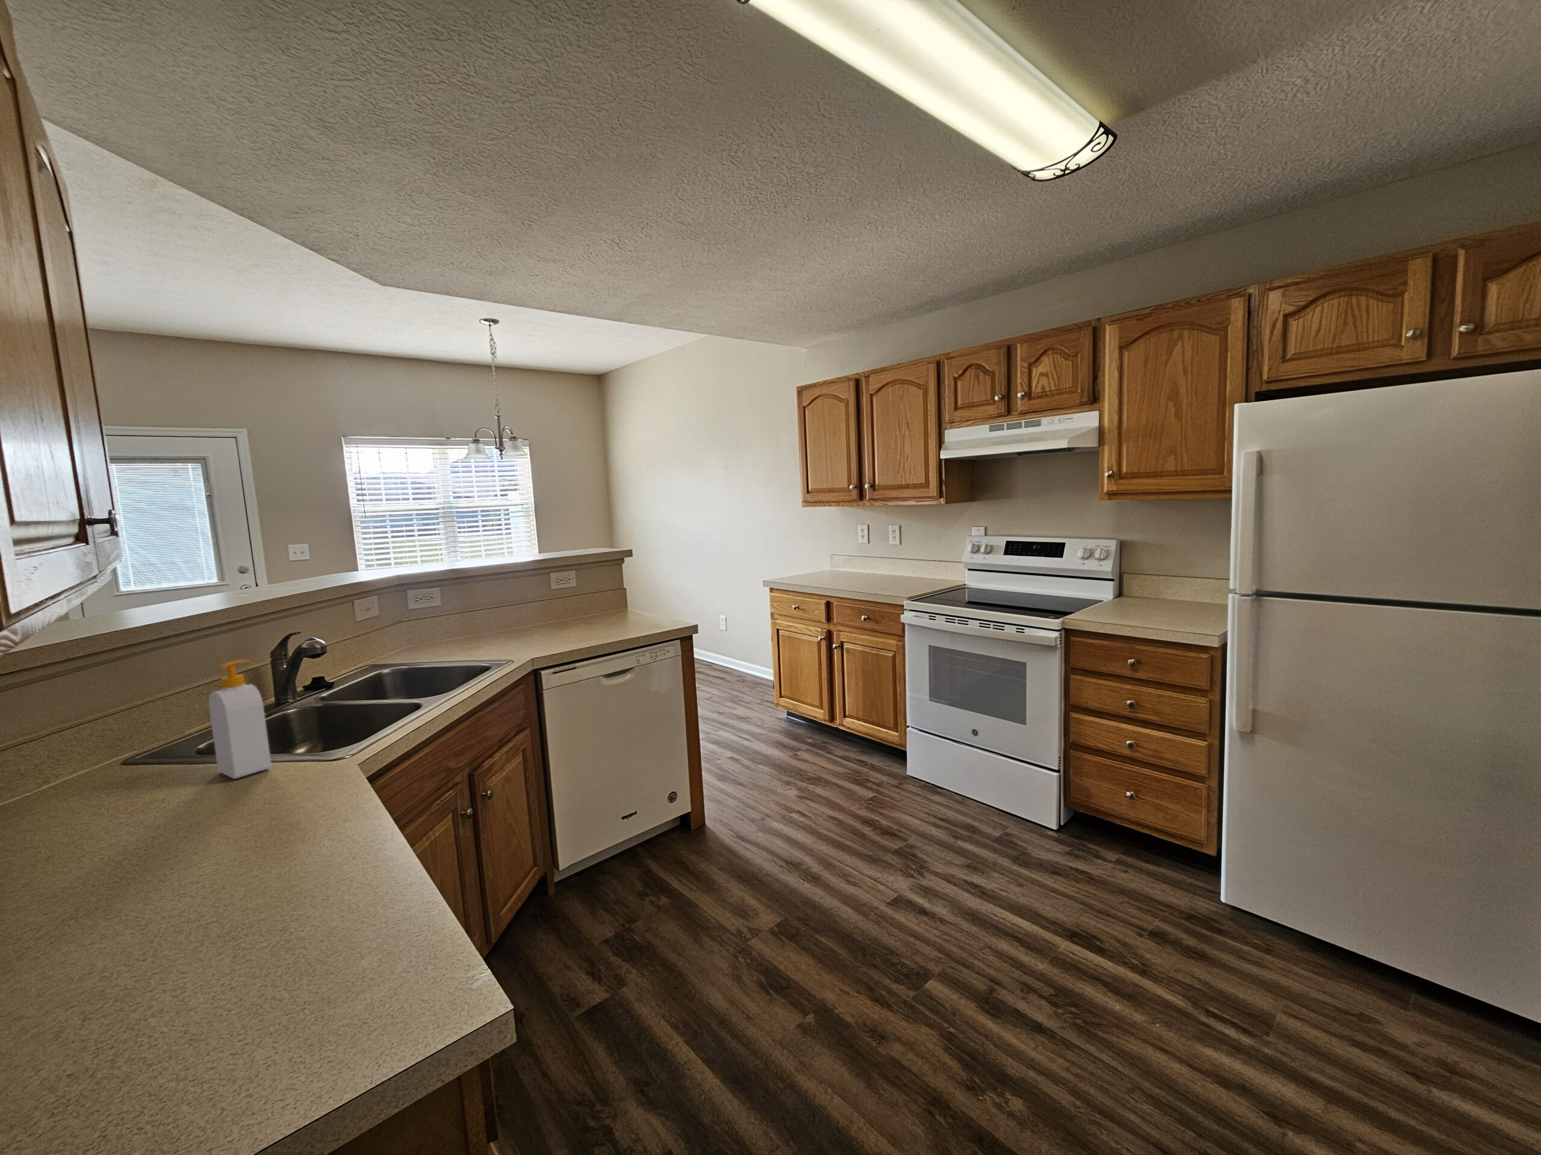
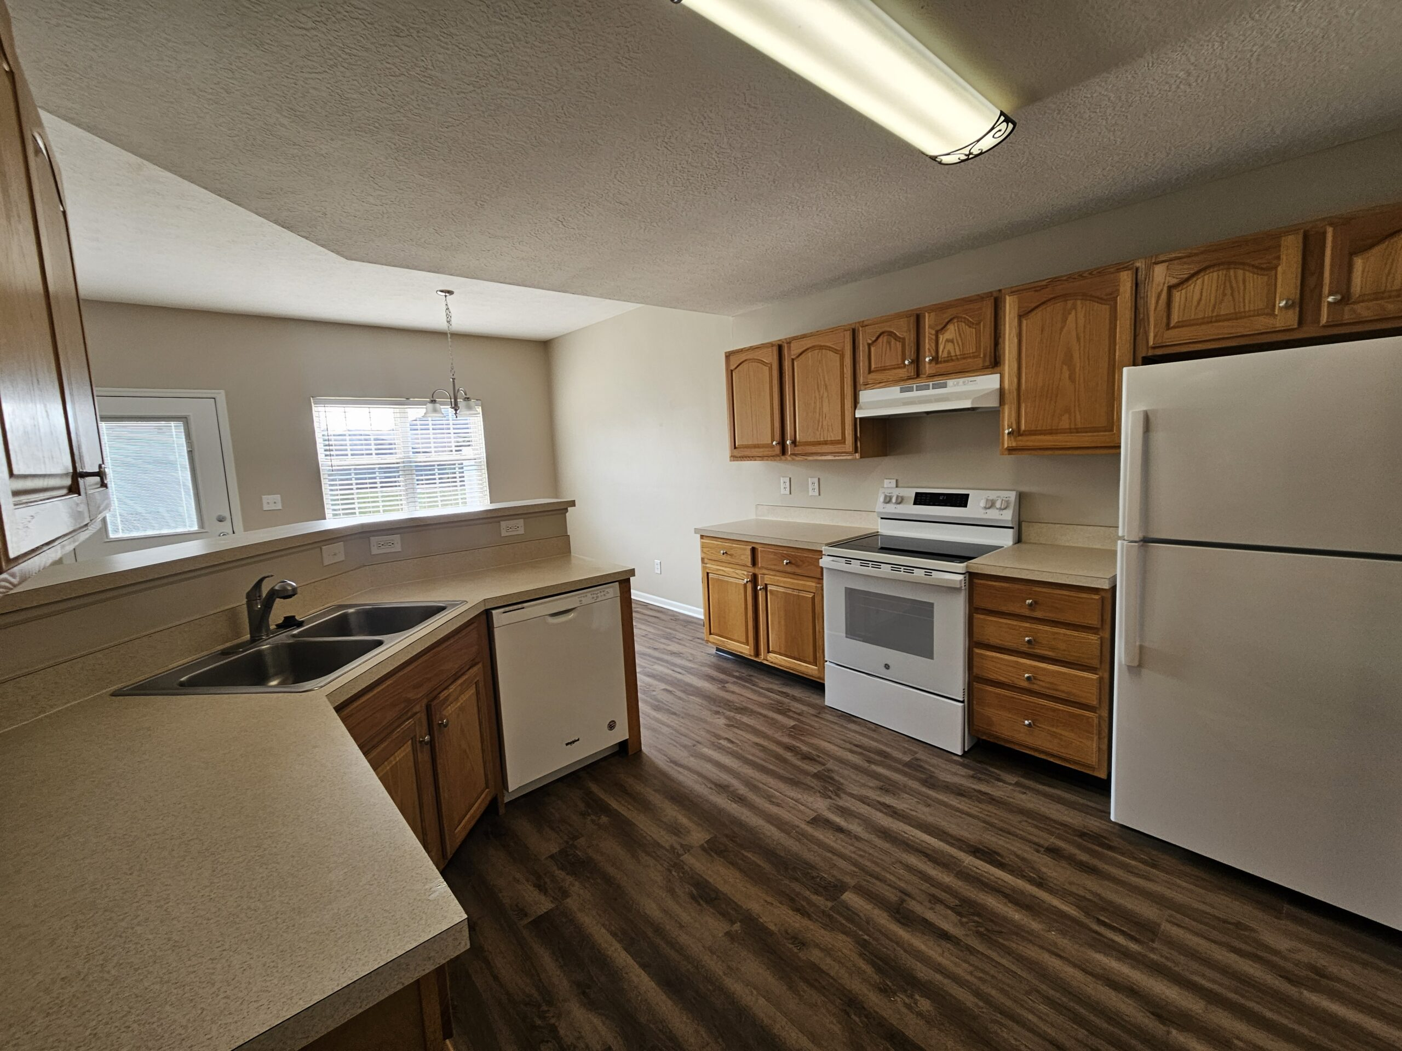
- soap bottle [209,659,272,780]
